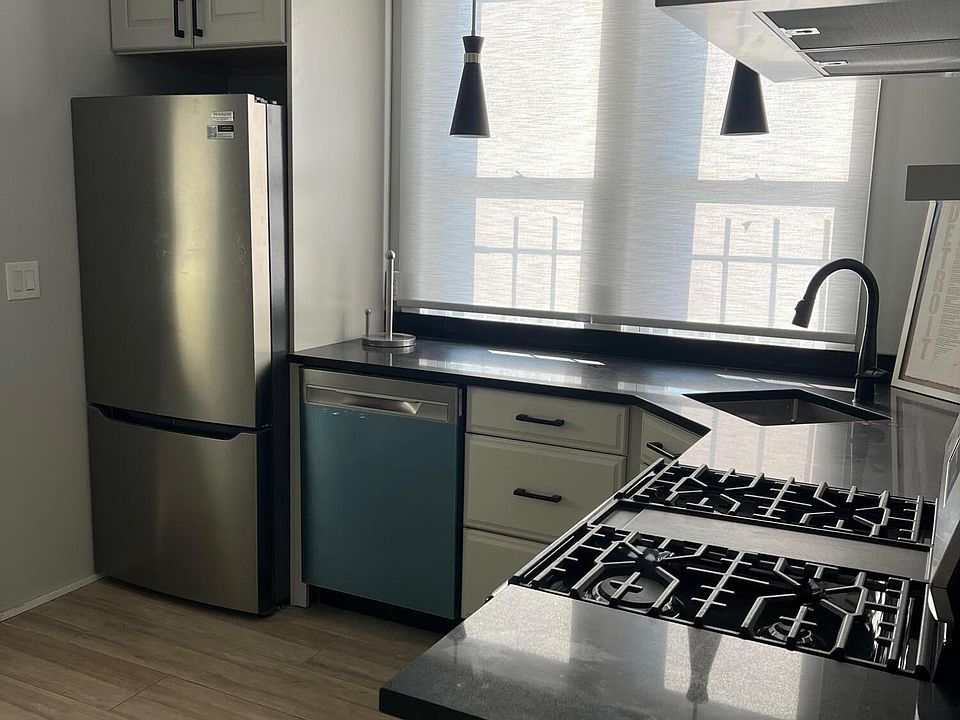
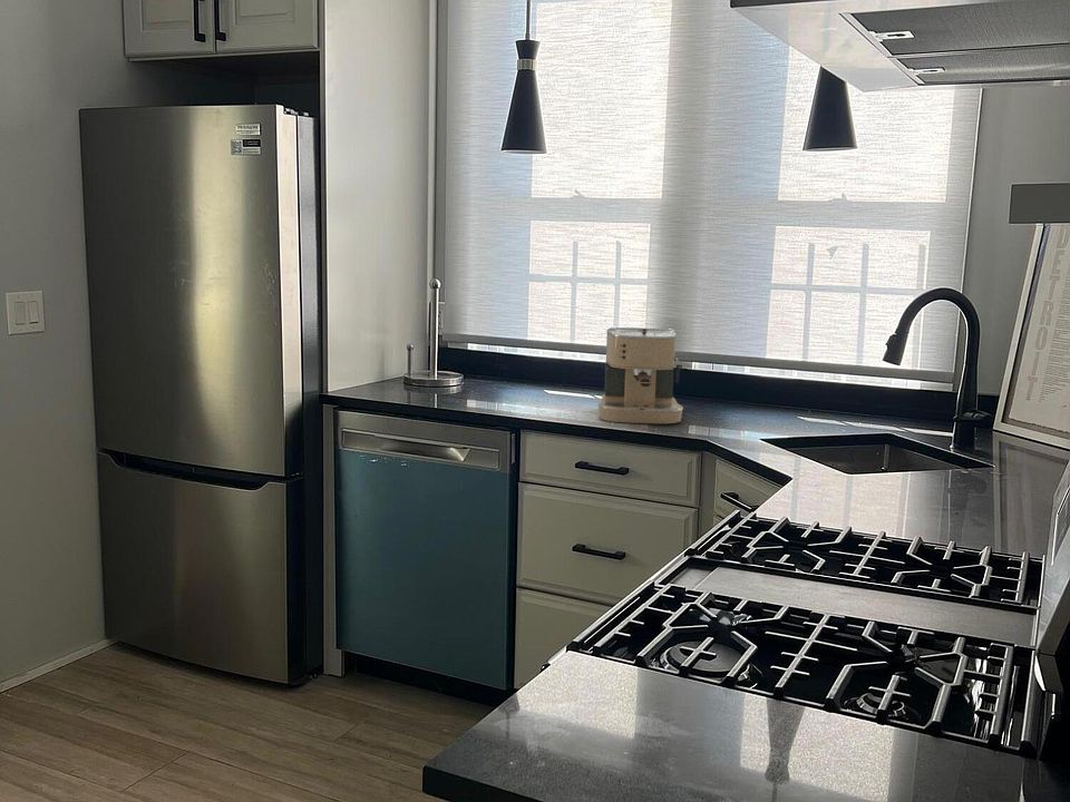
+ coffee maker [596,326,684,424]
